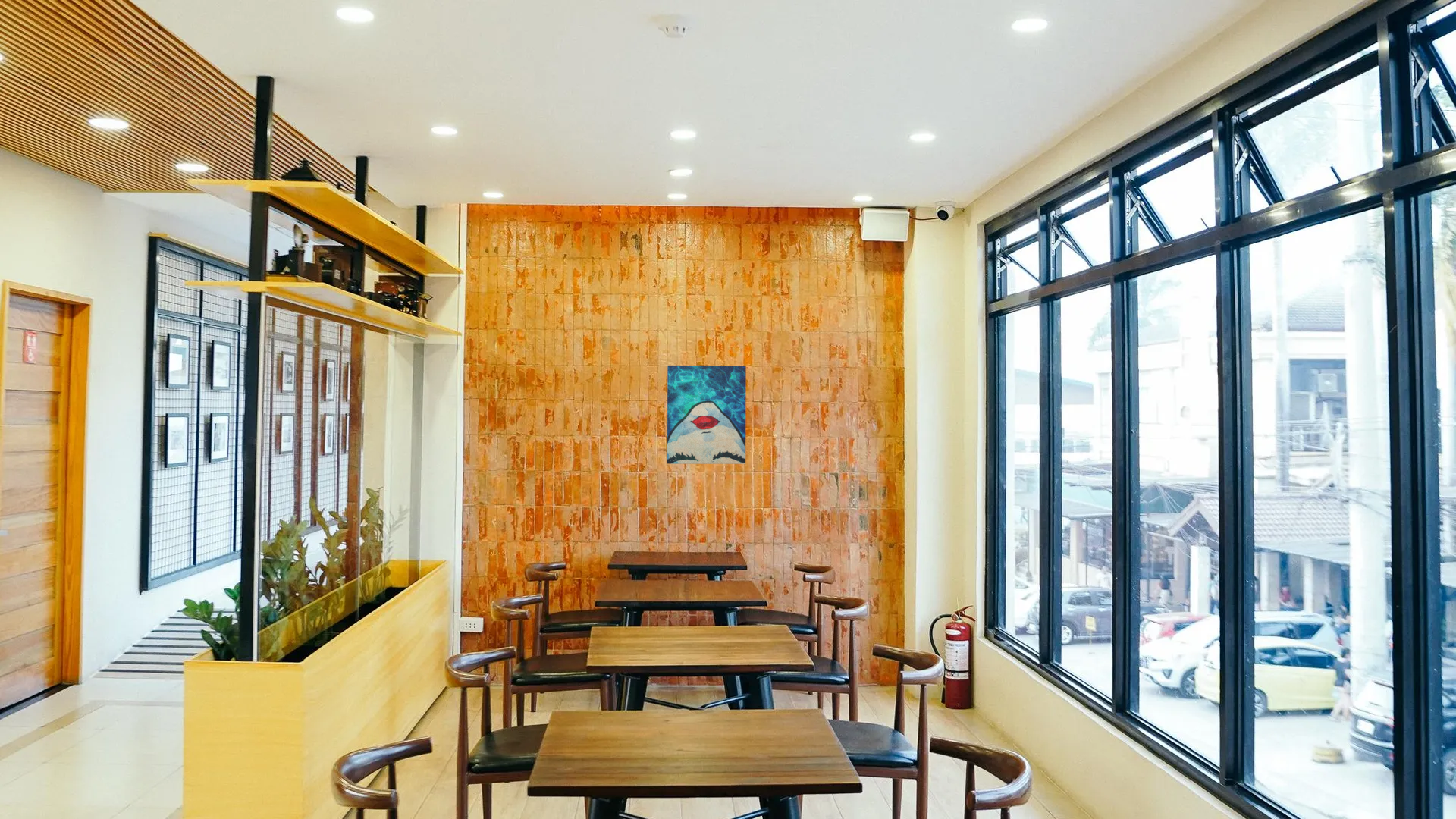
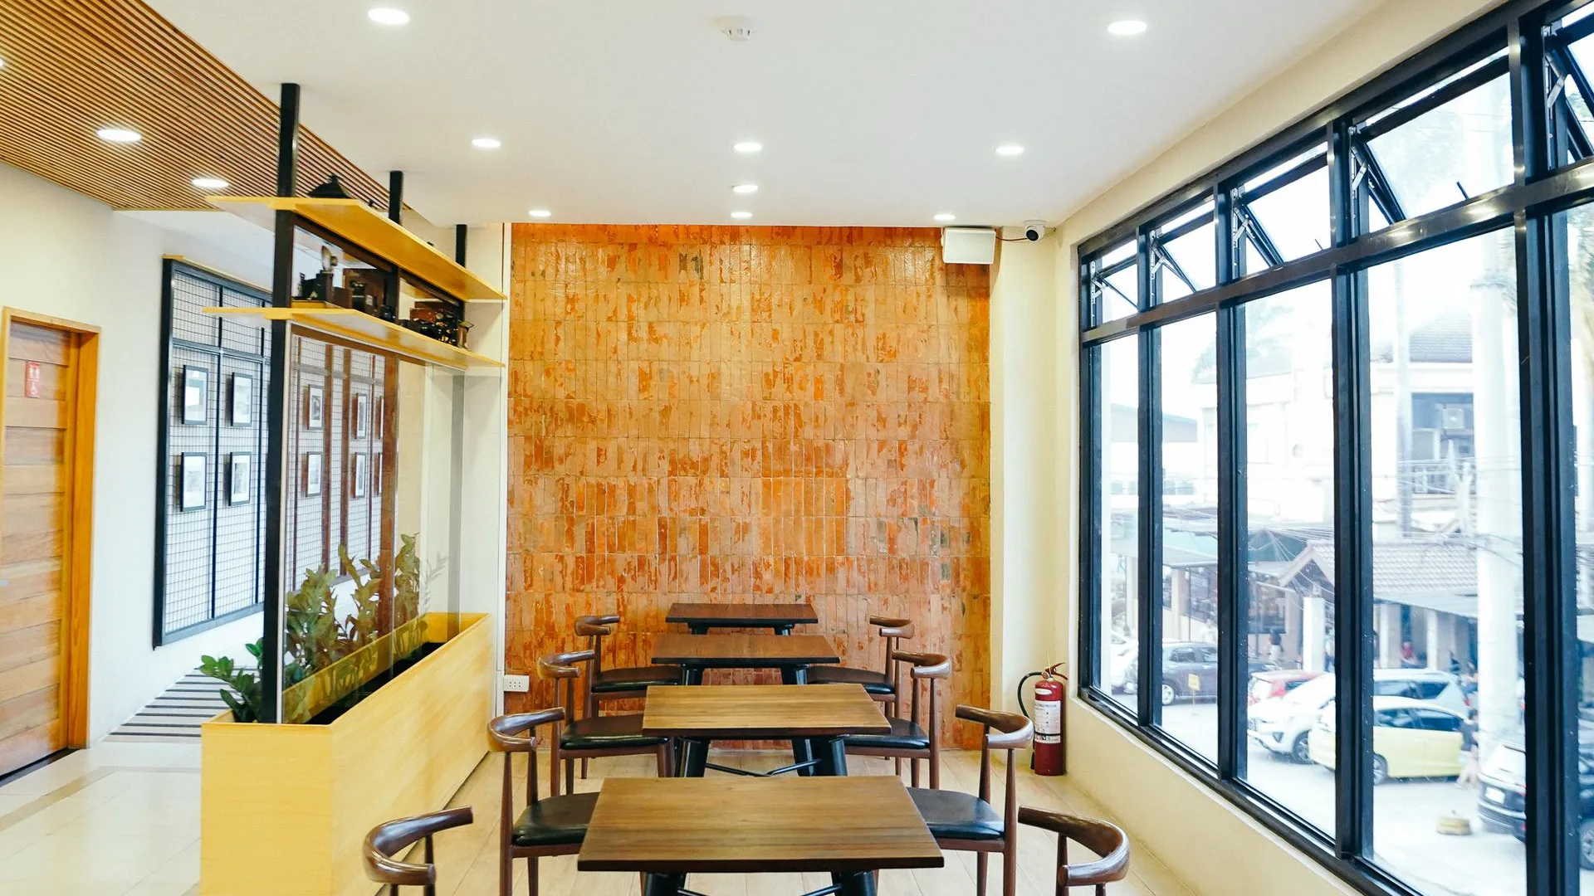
- wall art [666,365,747,465]
